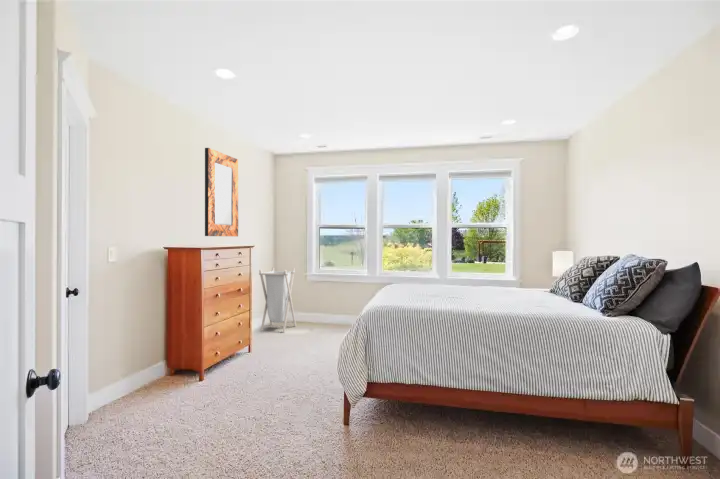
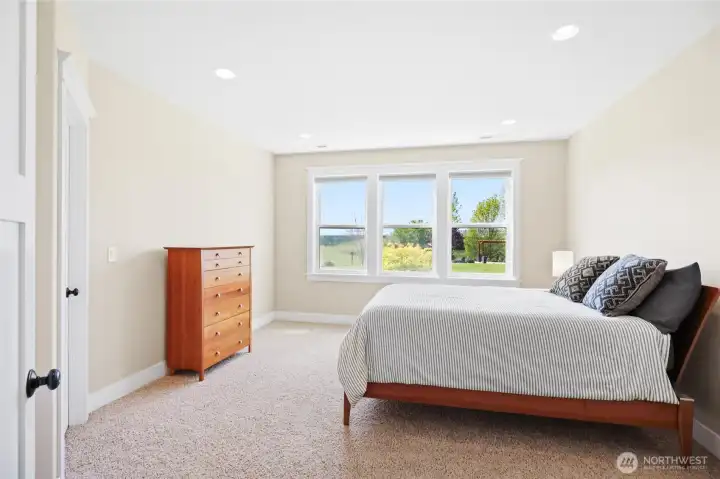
- laundry hamper [258,267,297,333]
- home mirror [204,147,239,237]
